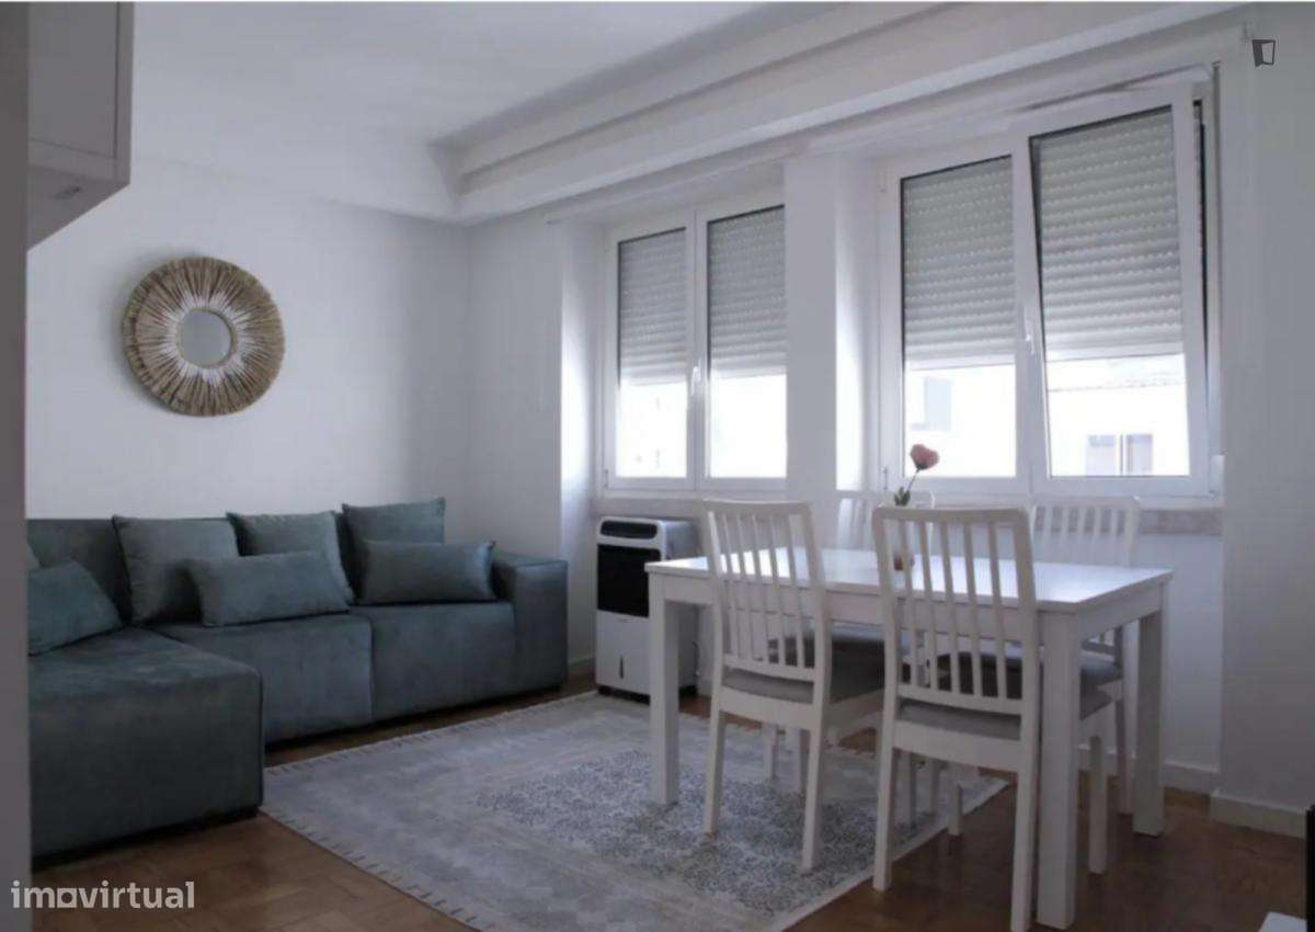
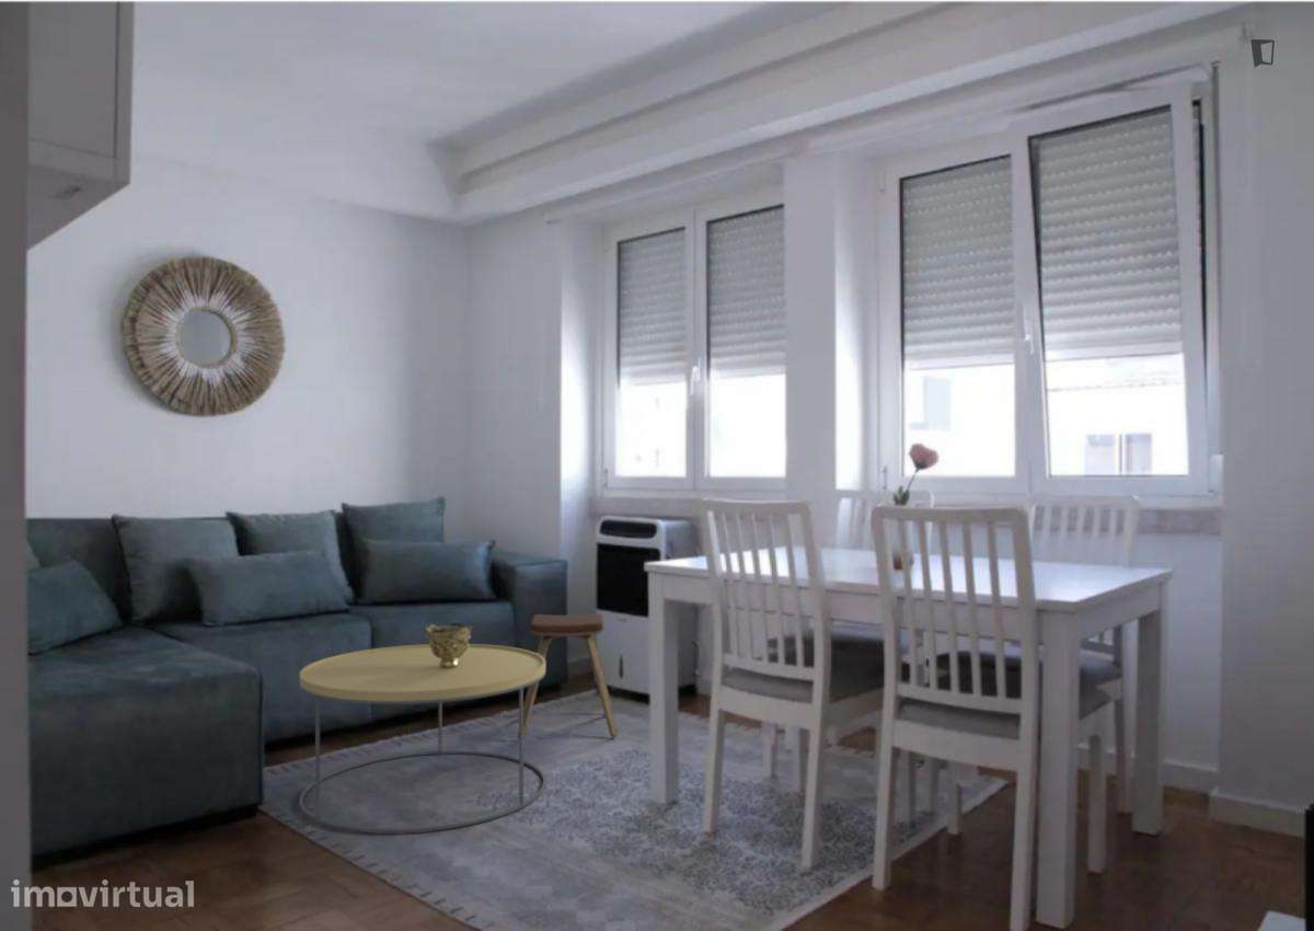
+ coffee table [298,643,548,834]
+ decorative bowl [425,622,473,668]
+ music stool [517,612,619,740]
